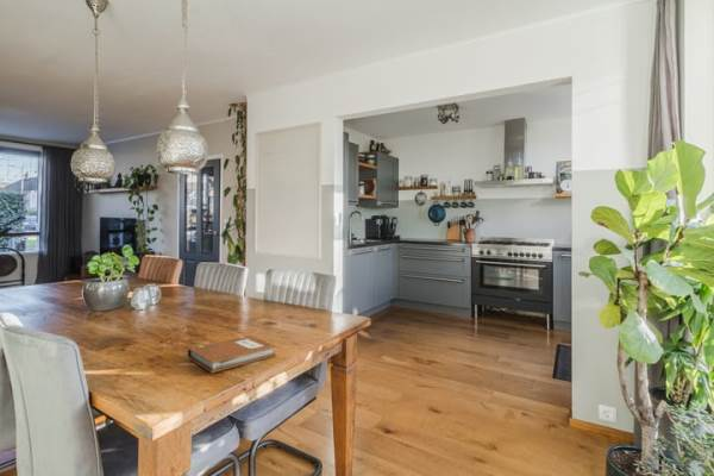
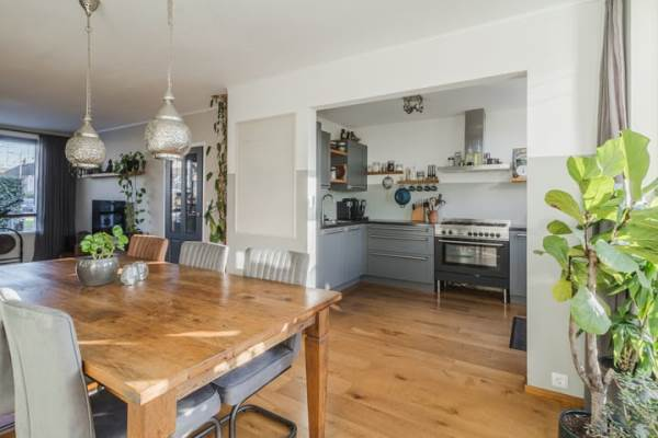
- notebook [187,334,277,374]
